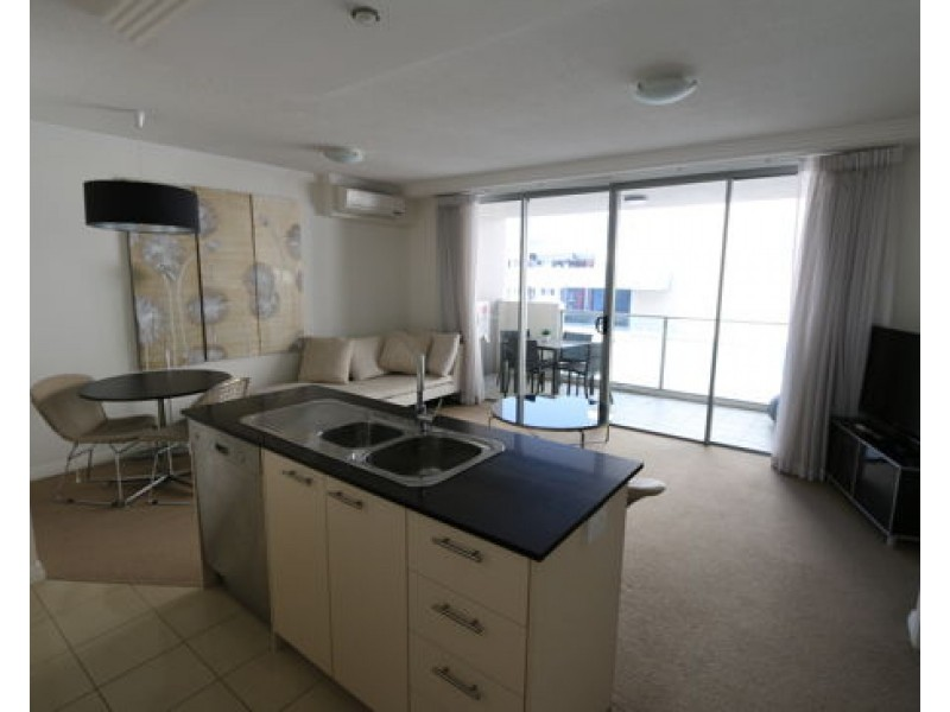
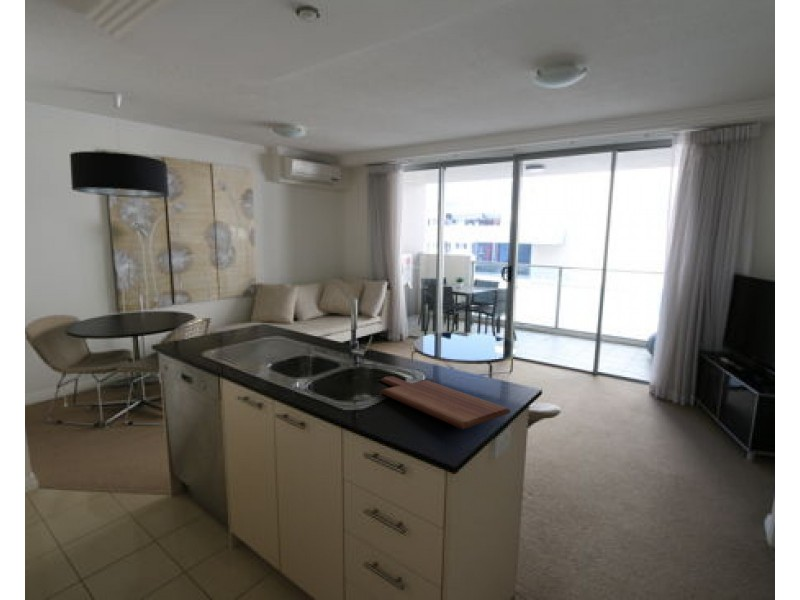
+ cutting board [379,375,511,430]
